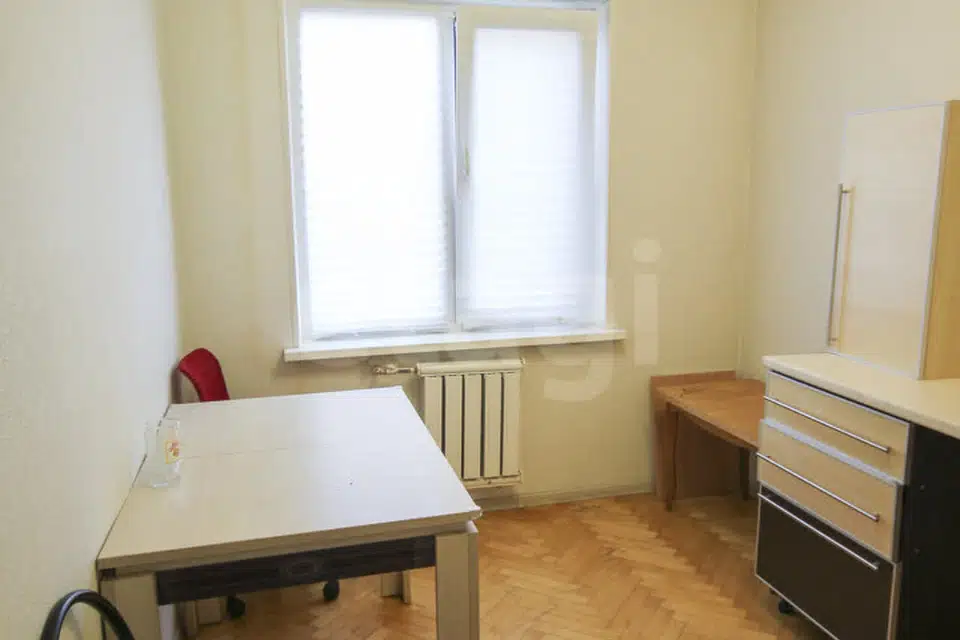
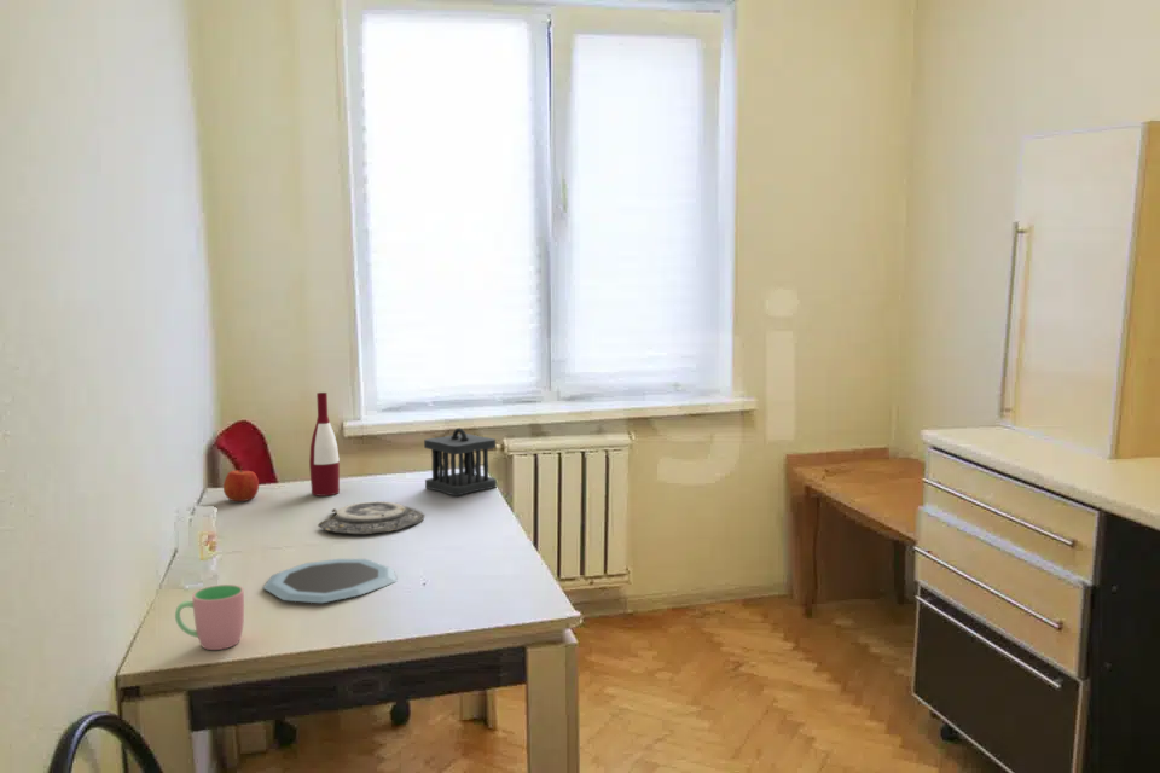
+ apple [222,467,260,502]
+ plate [317,500,425,535]
+ alcohol [308,391,341,498]
+ utensil holder [423,428,498,496]
+ cup [174,583,245,651]
+ plate [262,558,399,604]
